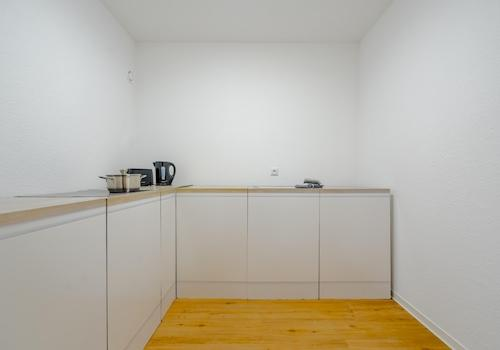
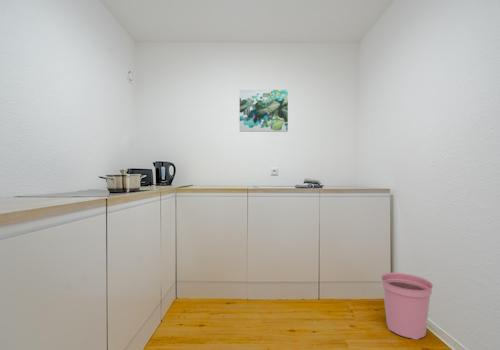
+ plant pot [380,272,434,340]
+ wall art [239,89,289,133]
